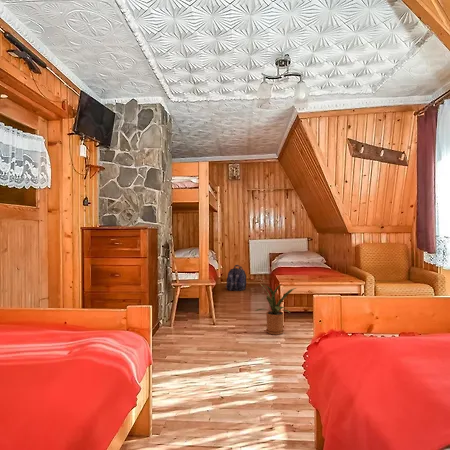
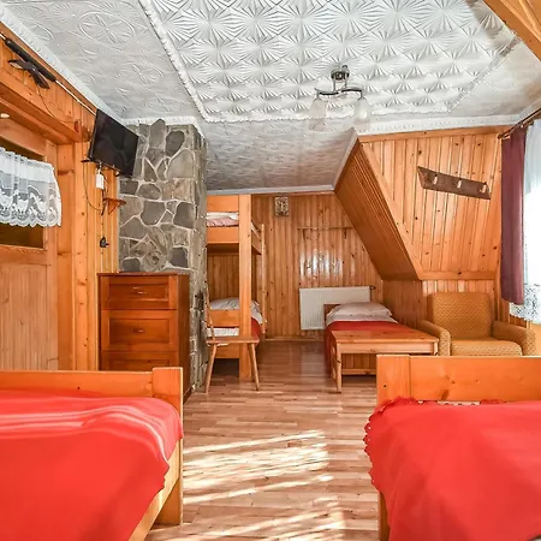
- house plant [254,283,297,336]
- backpack [224,264,247,292]
